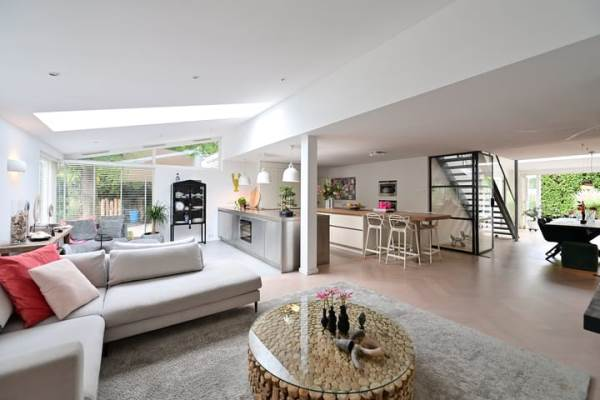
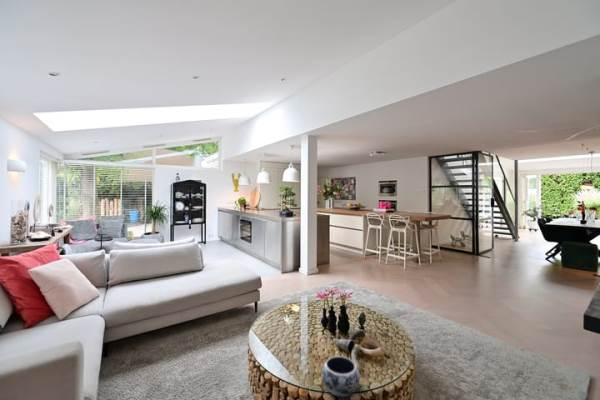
+ decorative bowl [321,355,361,398]
